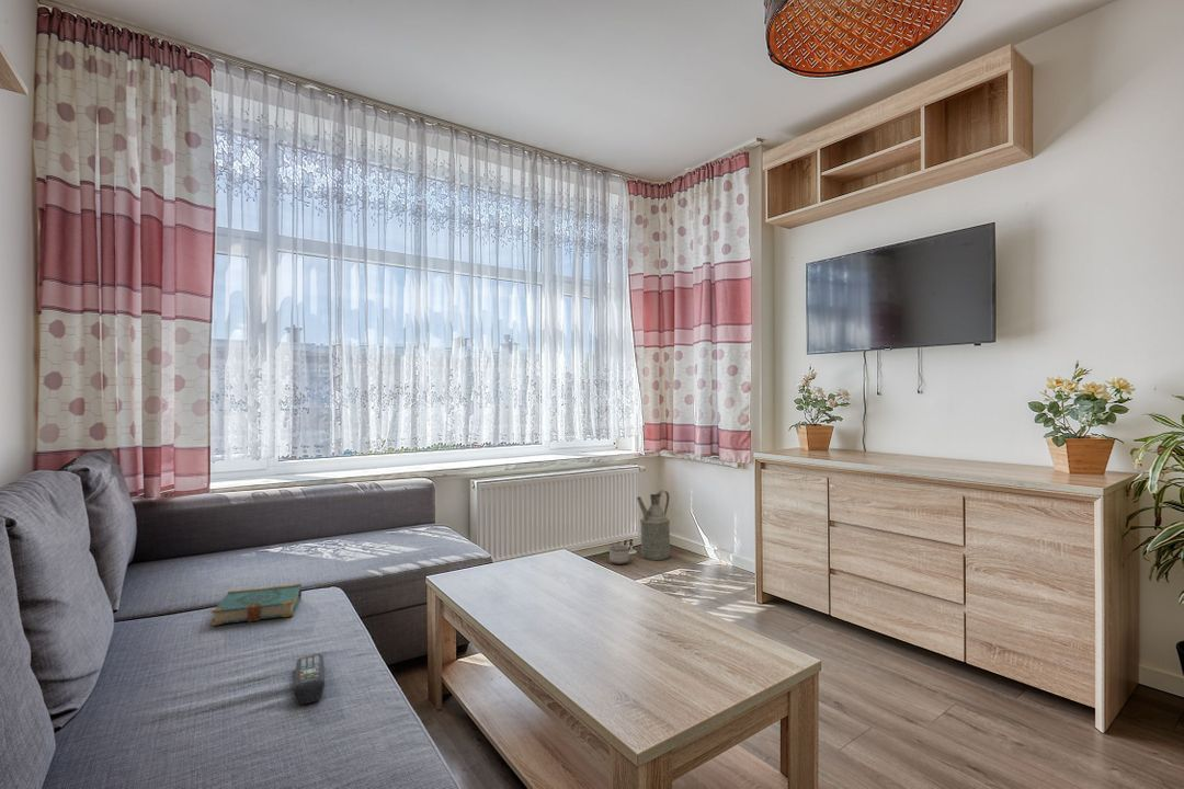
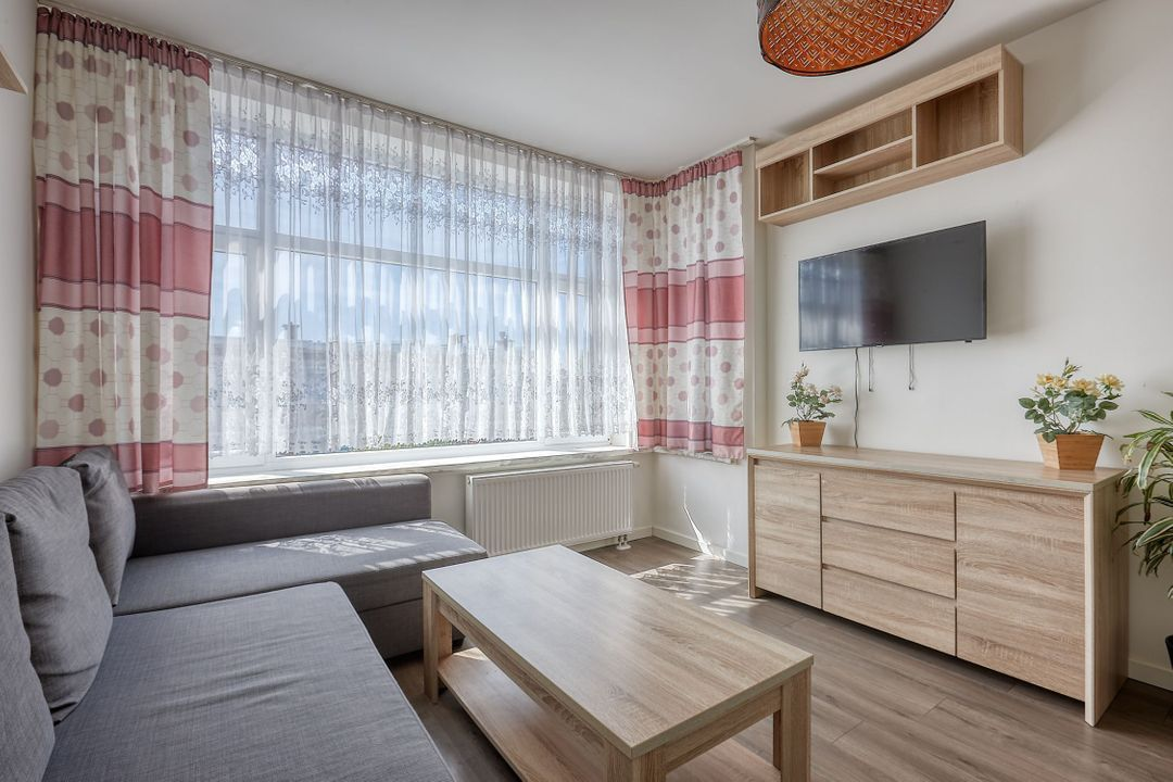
- planter [608,544,630,565]
- book [210,583,303,627]
- watering can [636,489,671,561]
- remote control [293,653,326,706]
